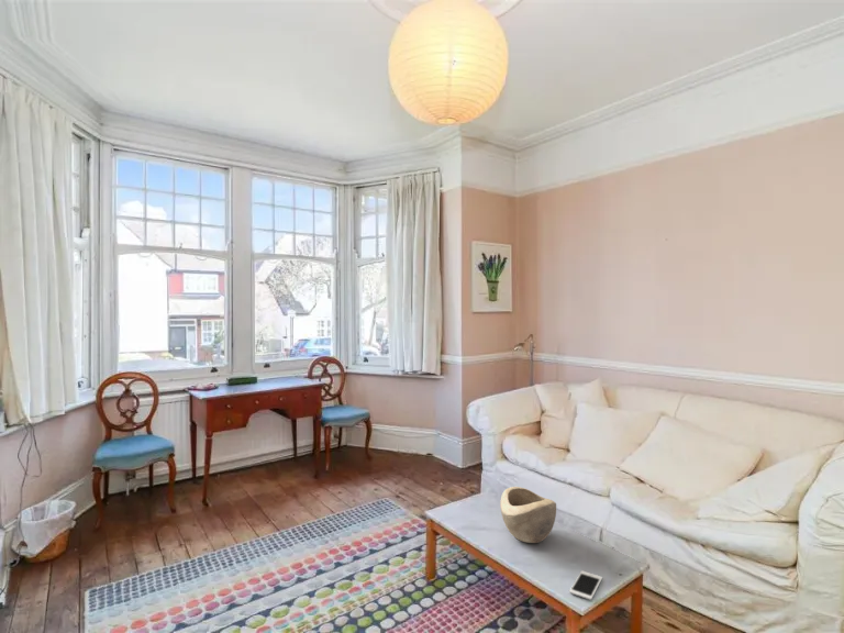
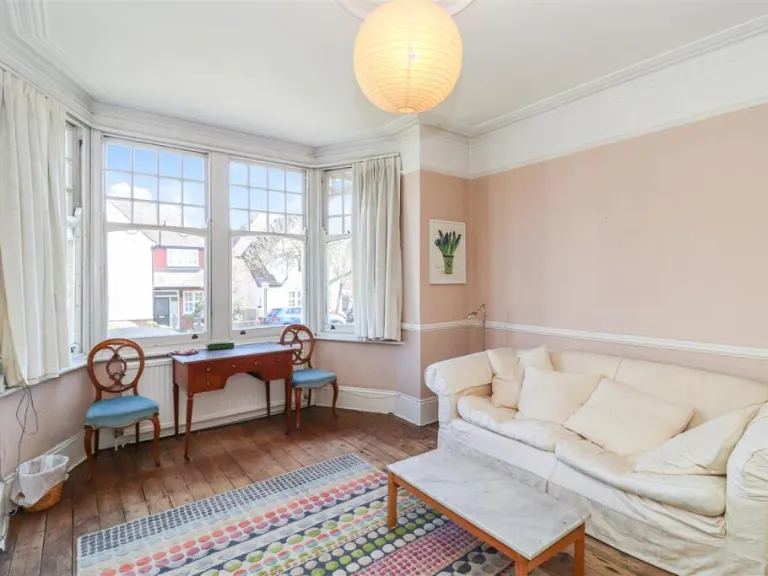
- cell phone [568,570,603,601]
- decorative bowl [499,486,557,544]
